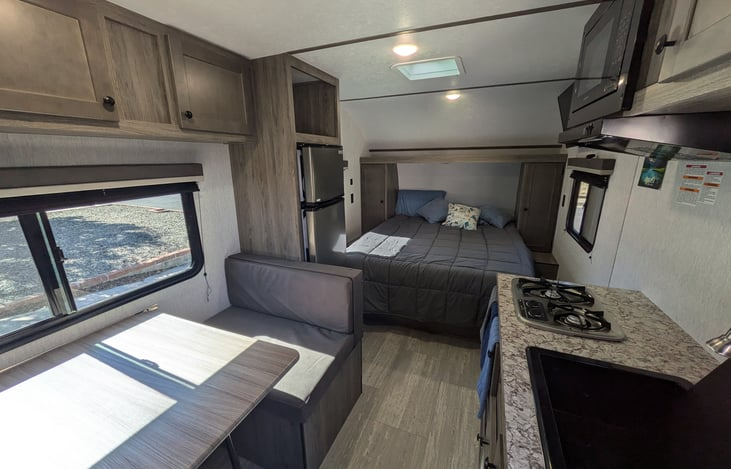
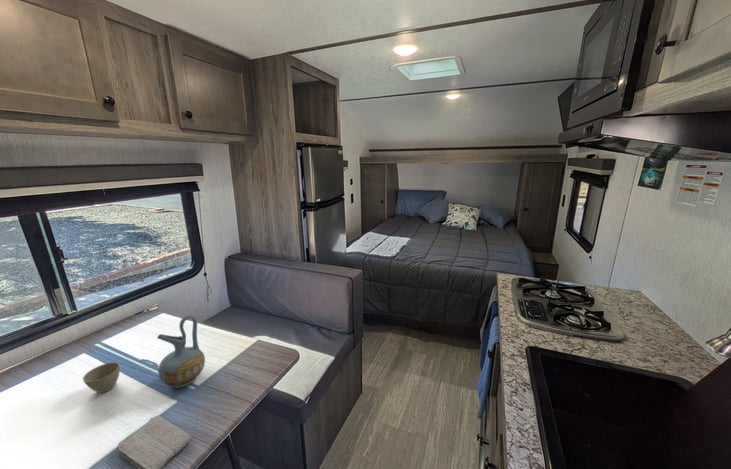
+ flower pot [82,361,121,394]
+ washcloth [116,415,193,469]
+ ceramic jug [156,314,206,389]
